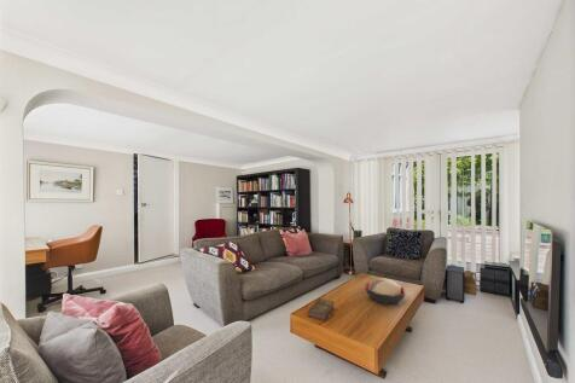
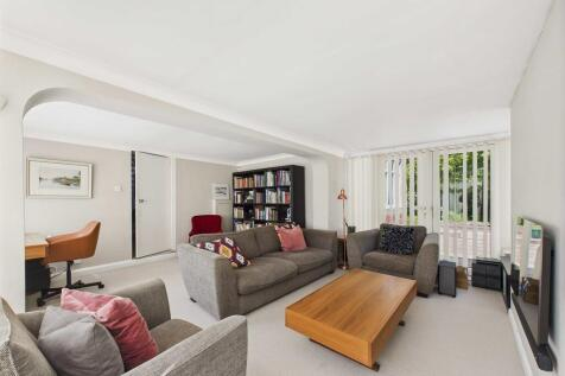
- decorative bowl [364,277,406,306]
- book [307,297,336,321]
